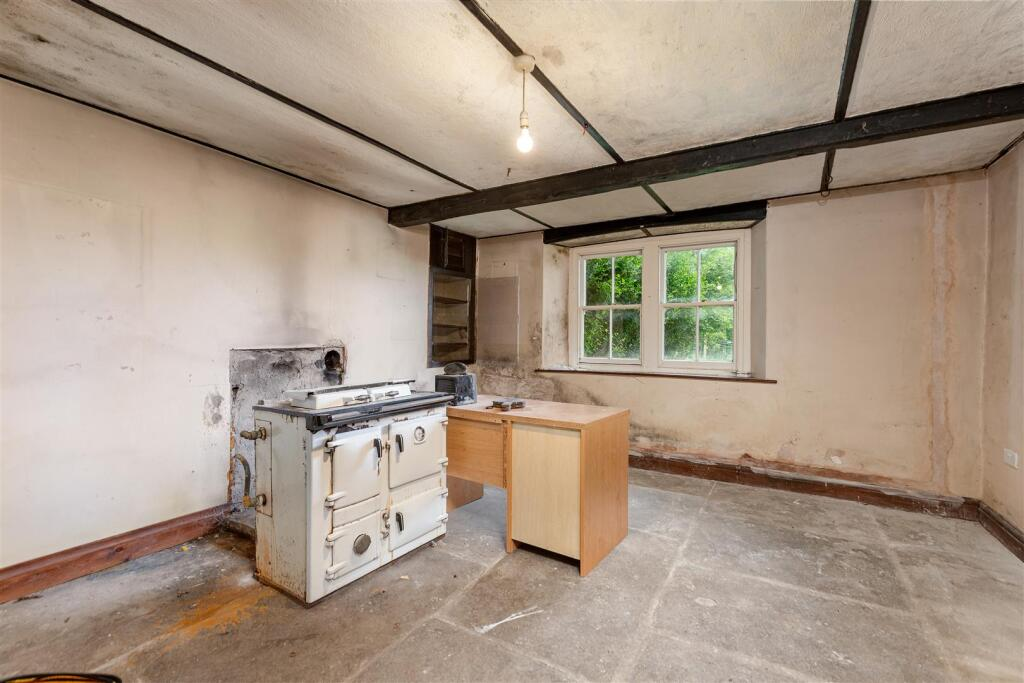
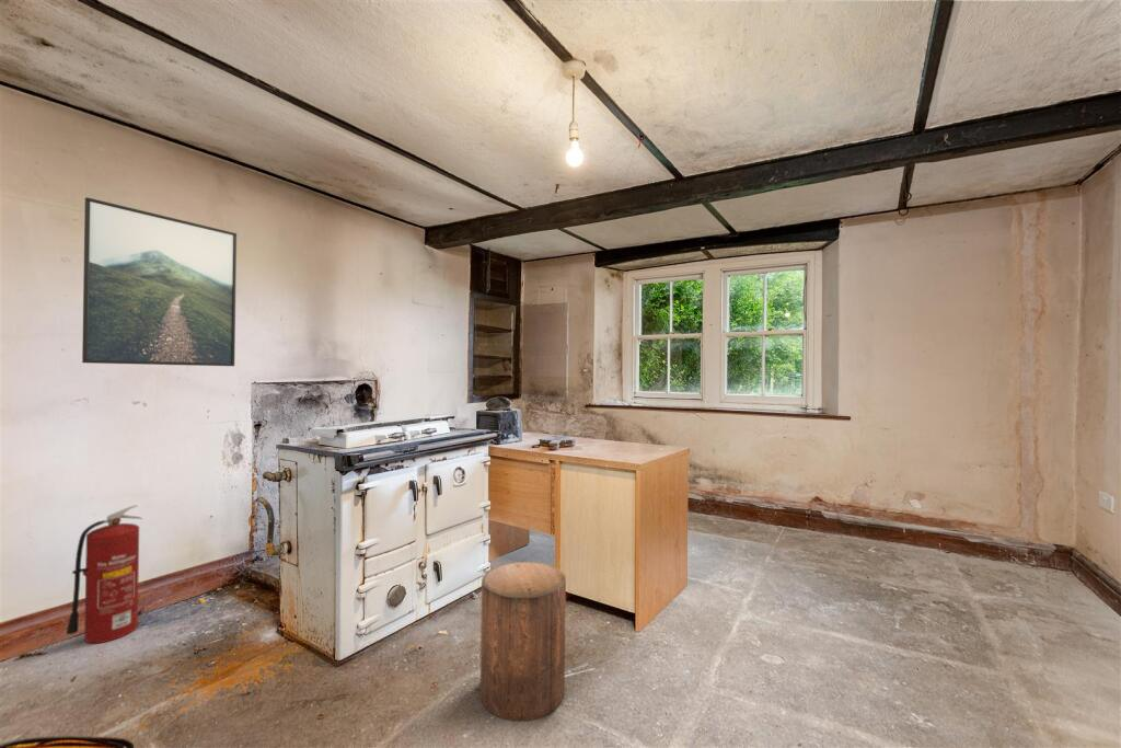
+ fire extinguisher [65,504,143,644]
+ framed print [81,196,238,367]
+ stool [479,561,567,722]
